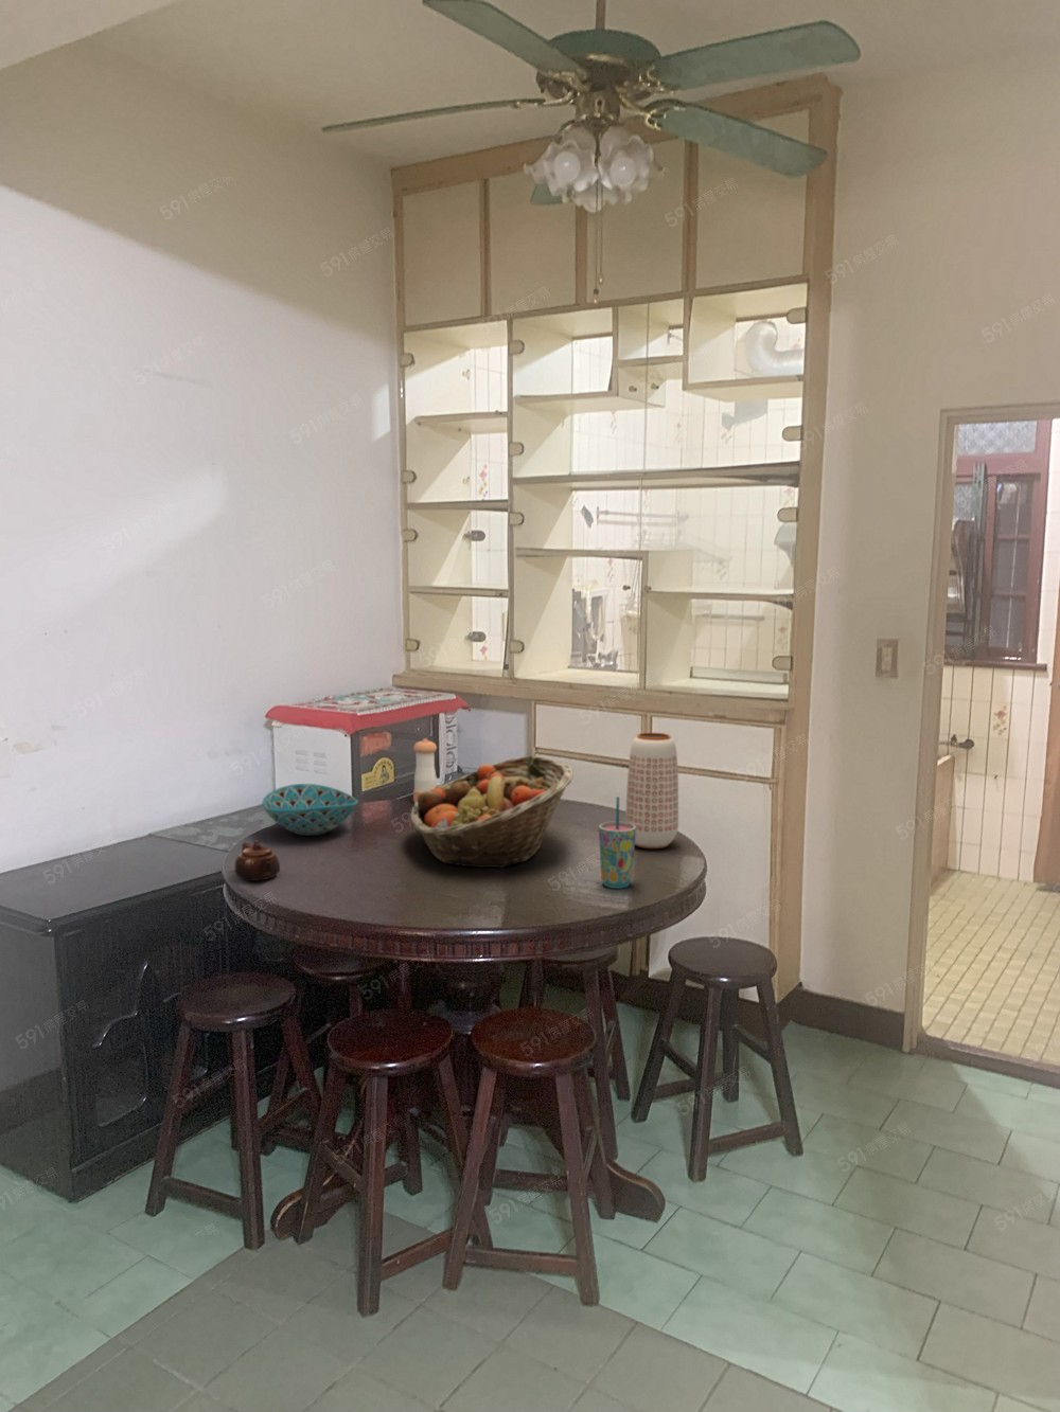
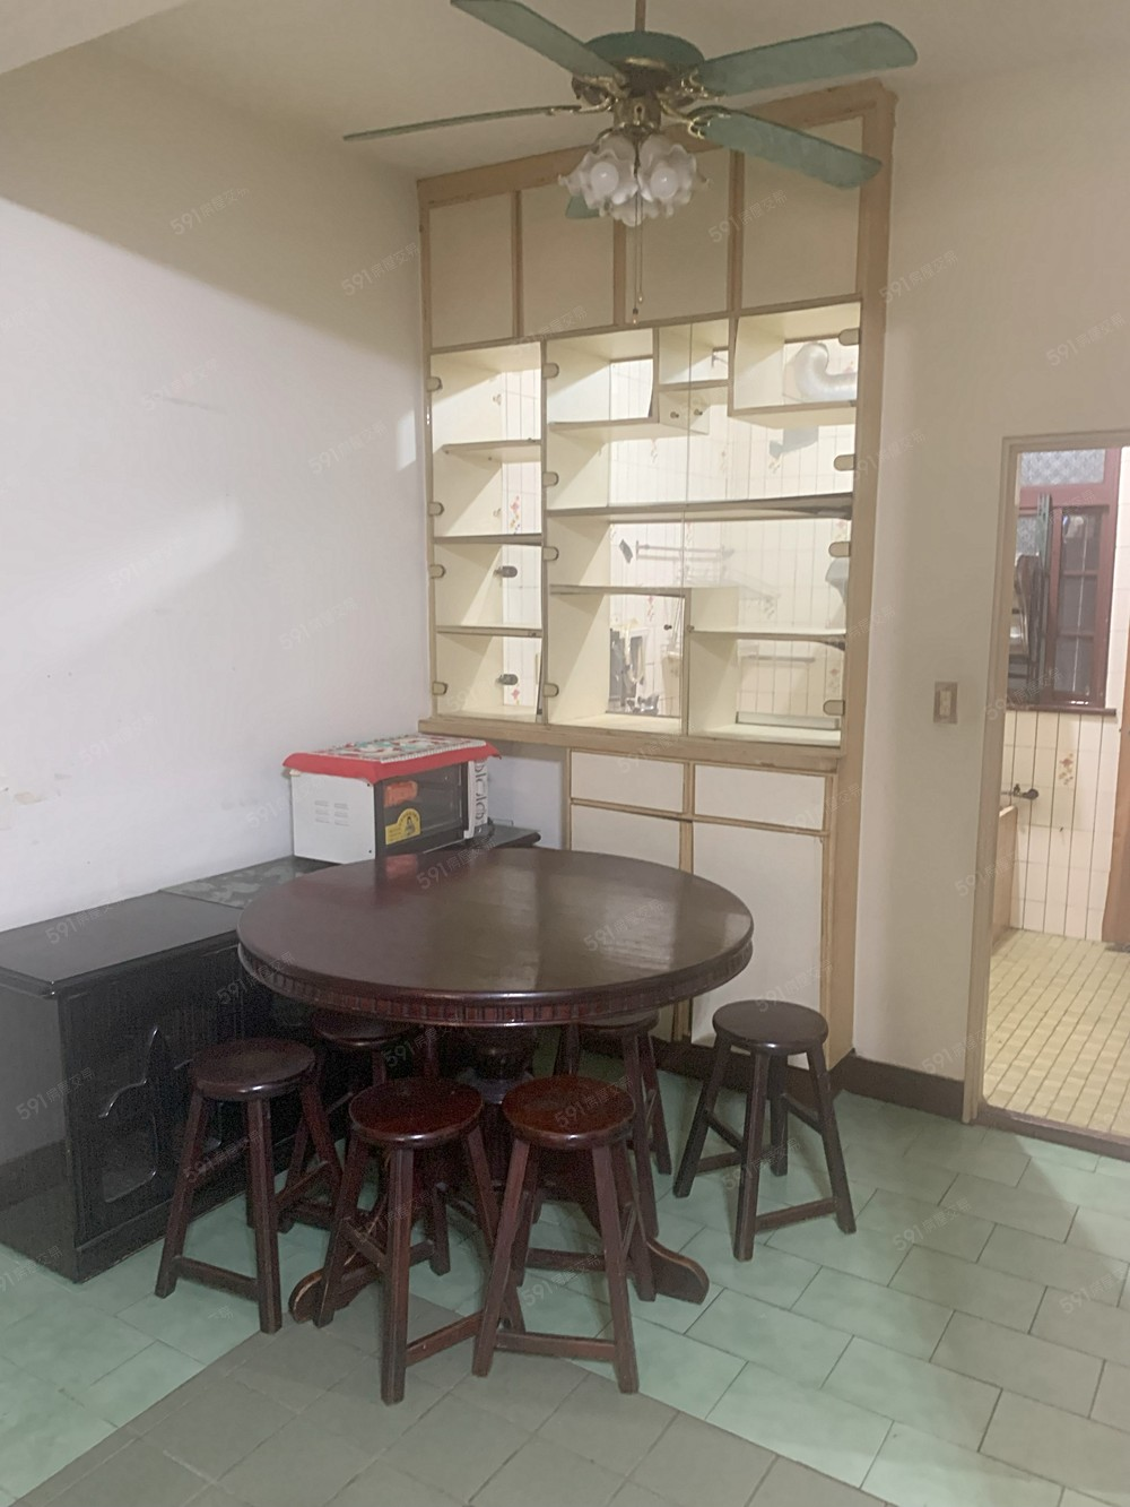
- cup [598,796,636,890]
- fruit basket [409,754,575,870]
- planter [625,732,679,849]
- pepper shaker [412,738,438,803]
- bowl [261,783,360,837]
- teapot [234,840,281,882]
